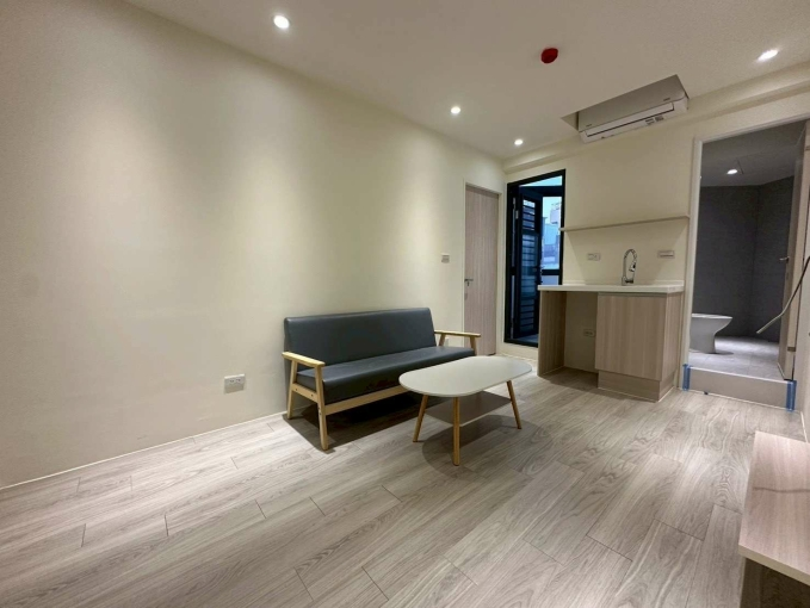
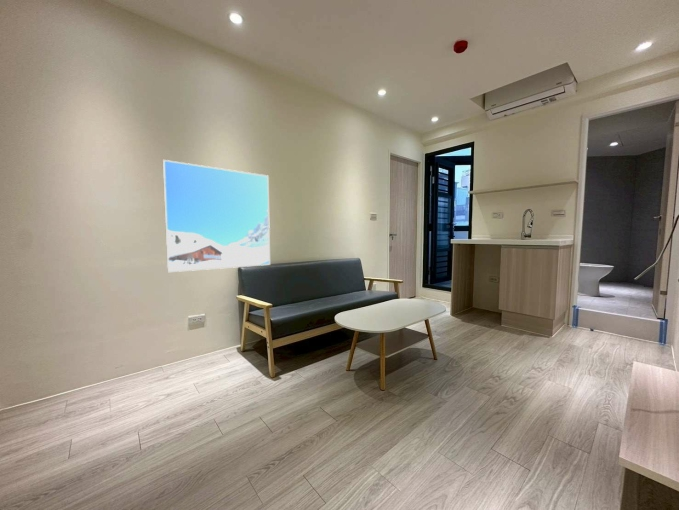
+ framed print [162,159,271,273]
